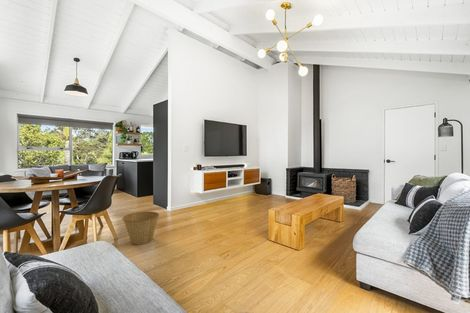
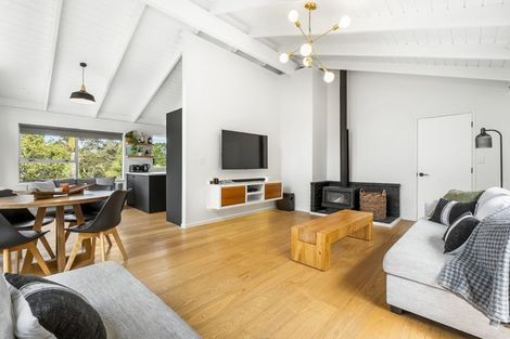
- basket [121,211,160,245]
